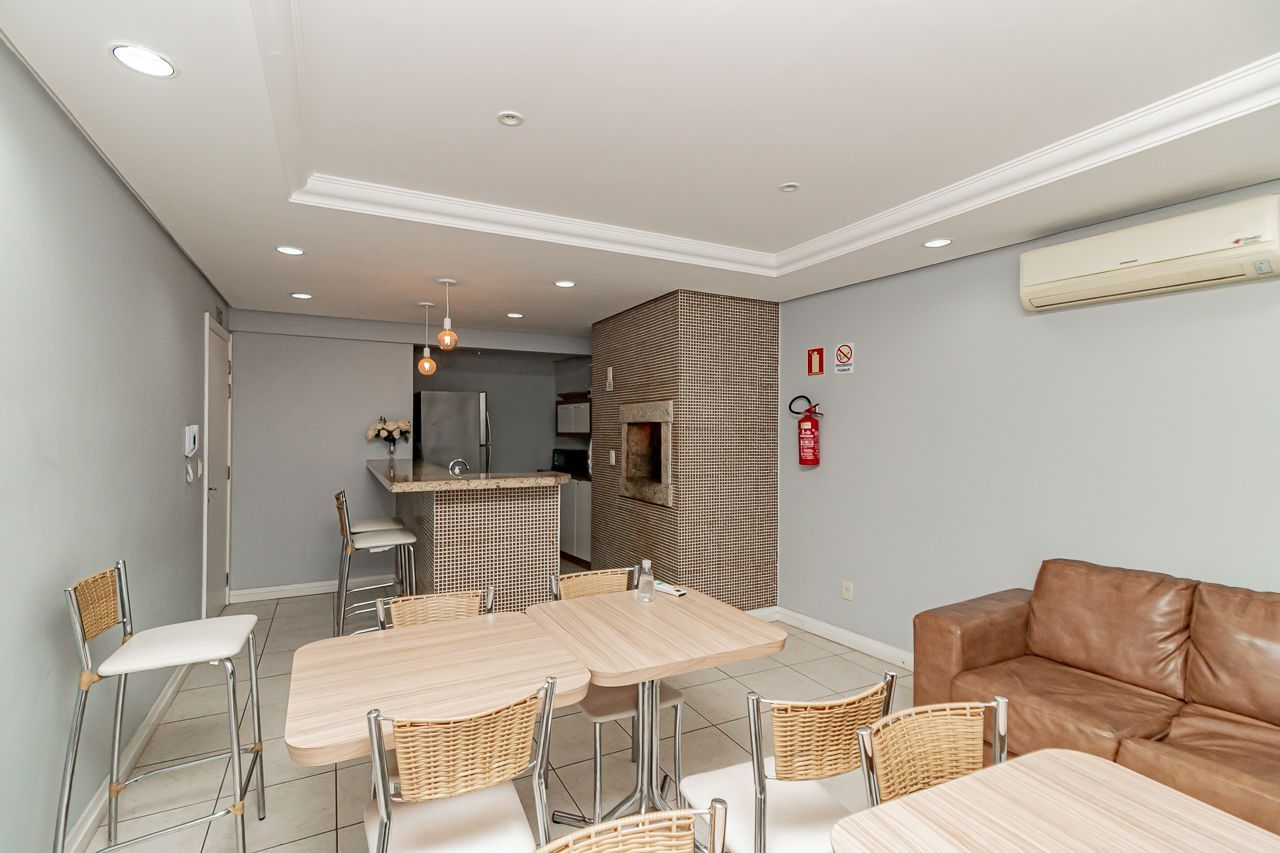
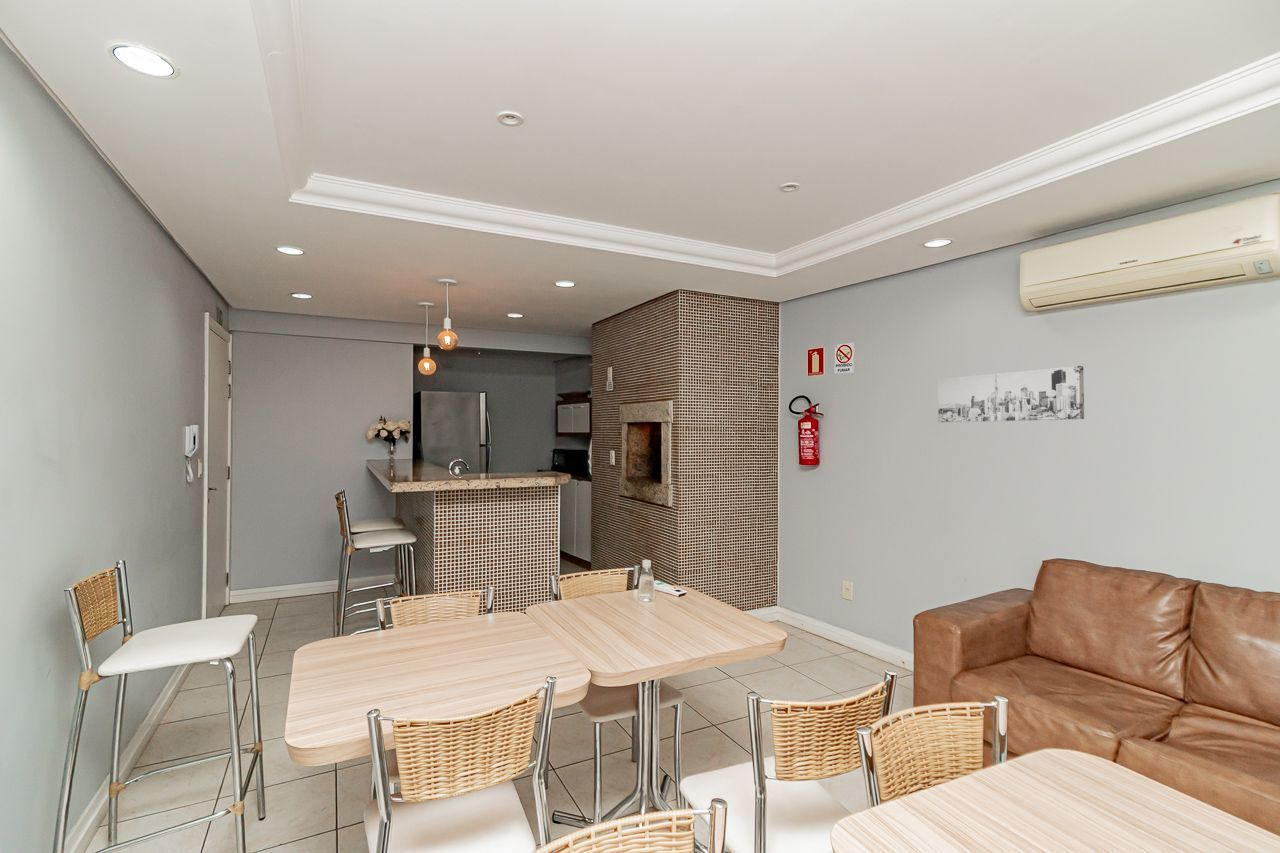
+ wall art [937,365,1085,423]
